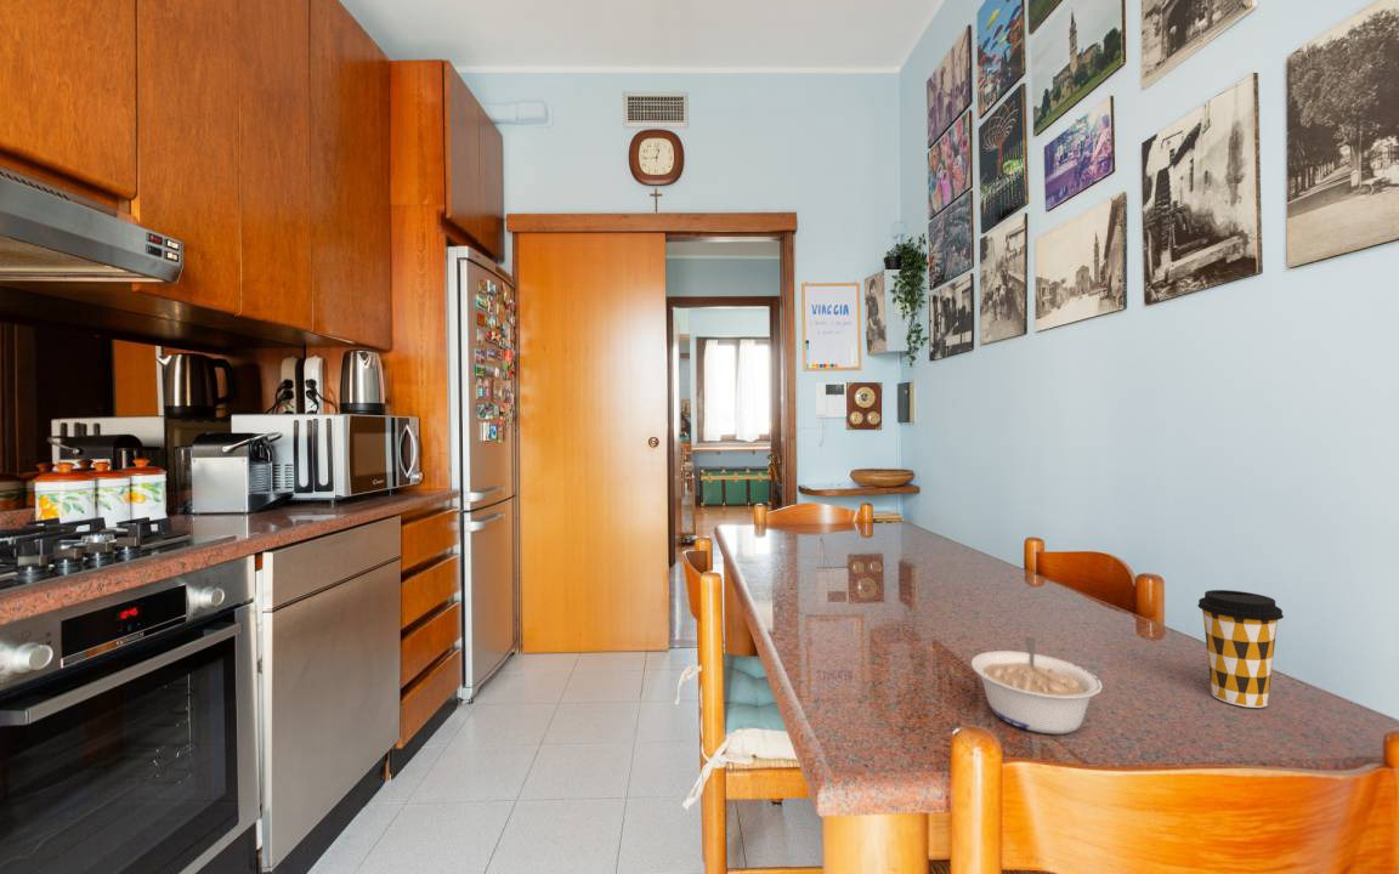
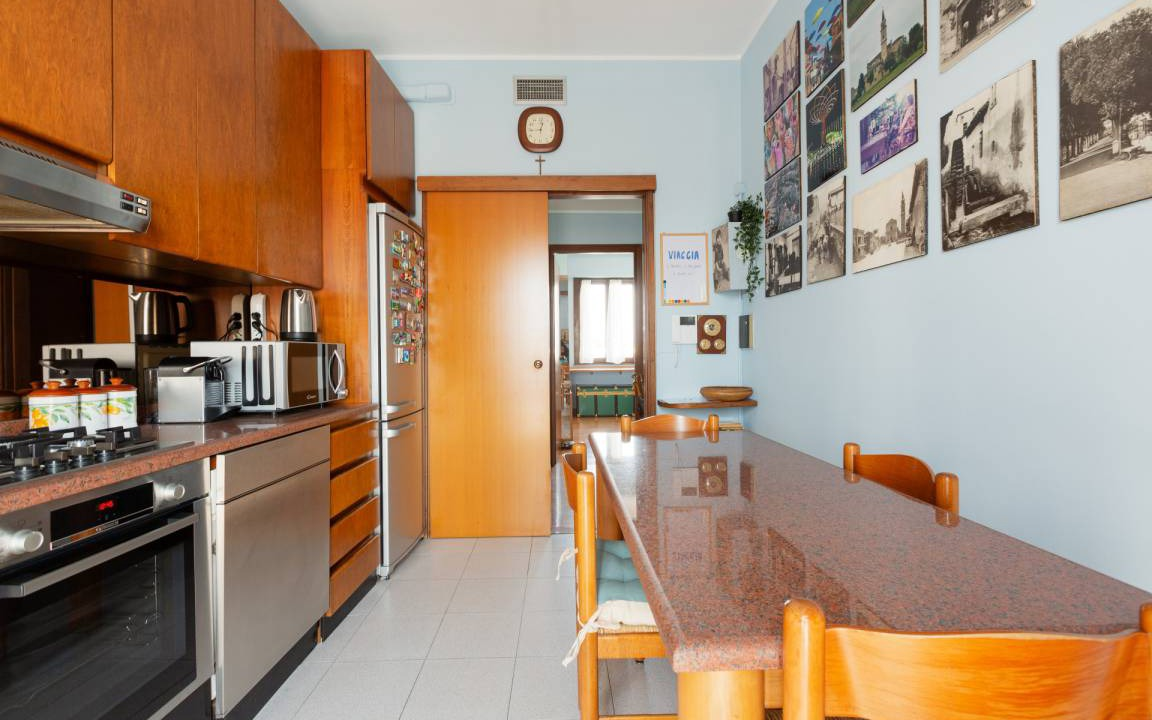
- coffee cup [1196,589,1285,709]
- legume [970,636,1104,734]
